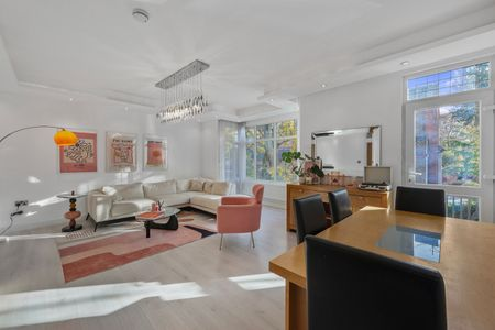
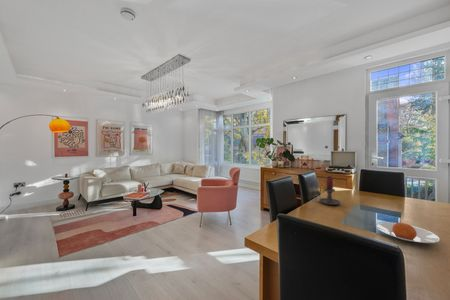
+ candle holder [312,175,342,206]
+ plate [375,222,441,244]
